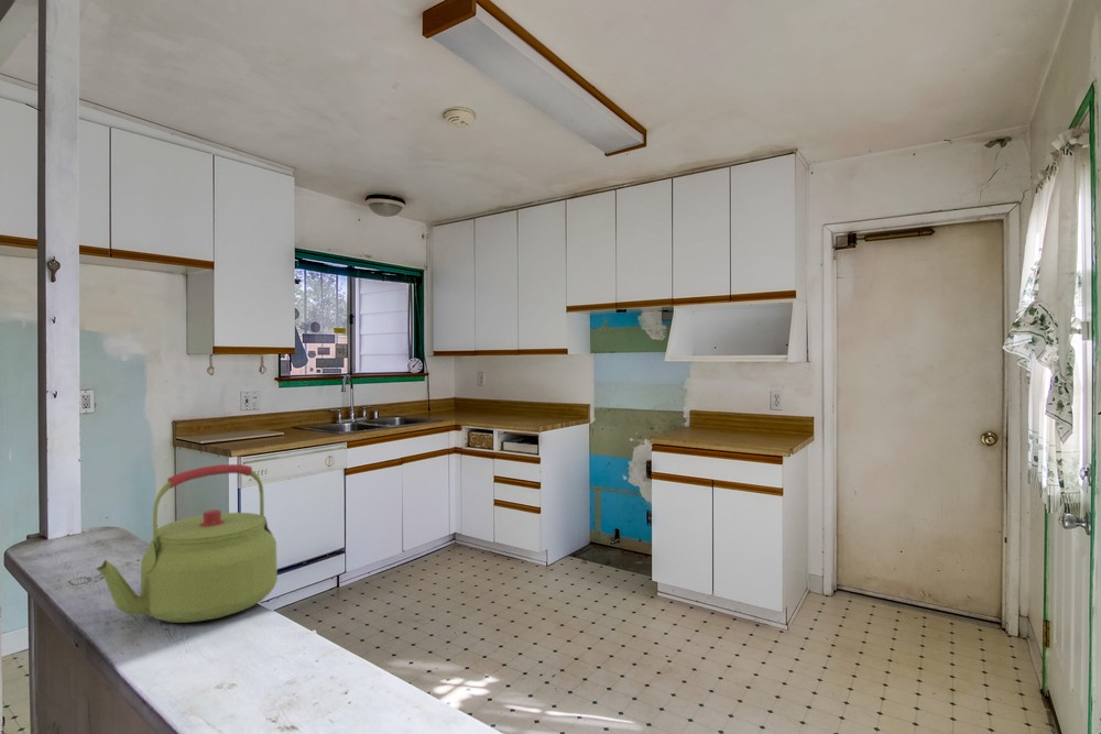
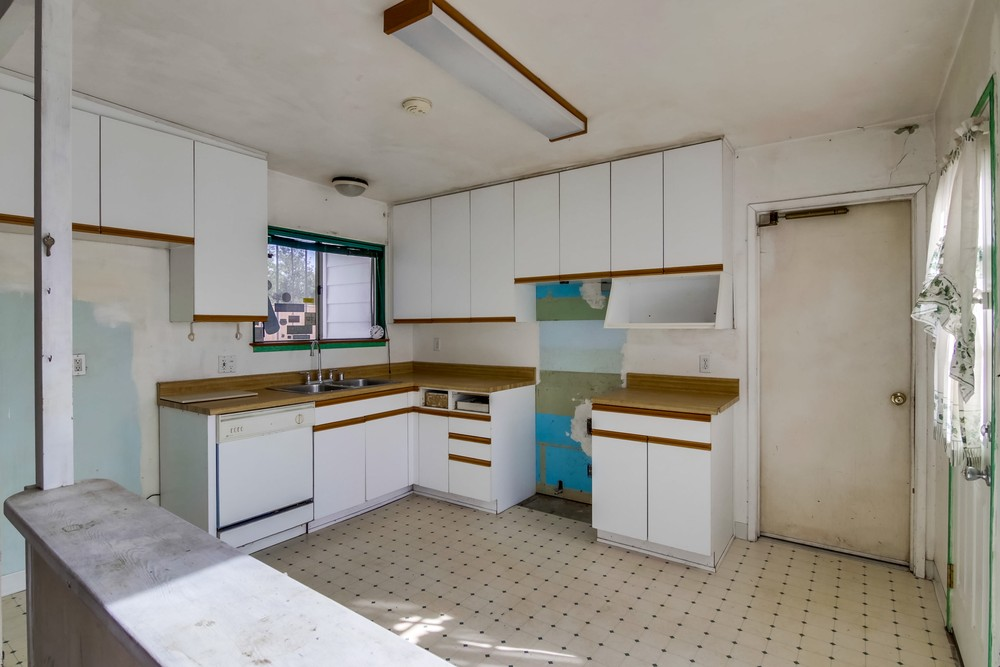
- kettle [96,463,279,624]
